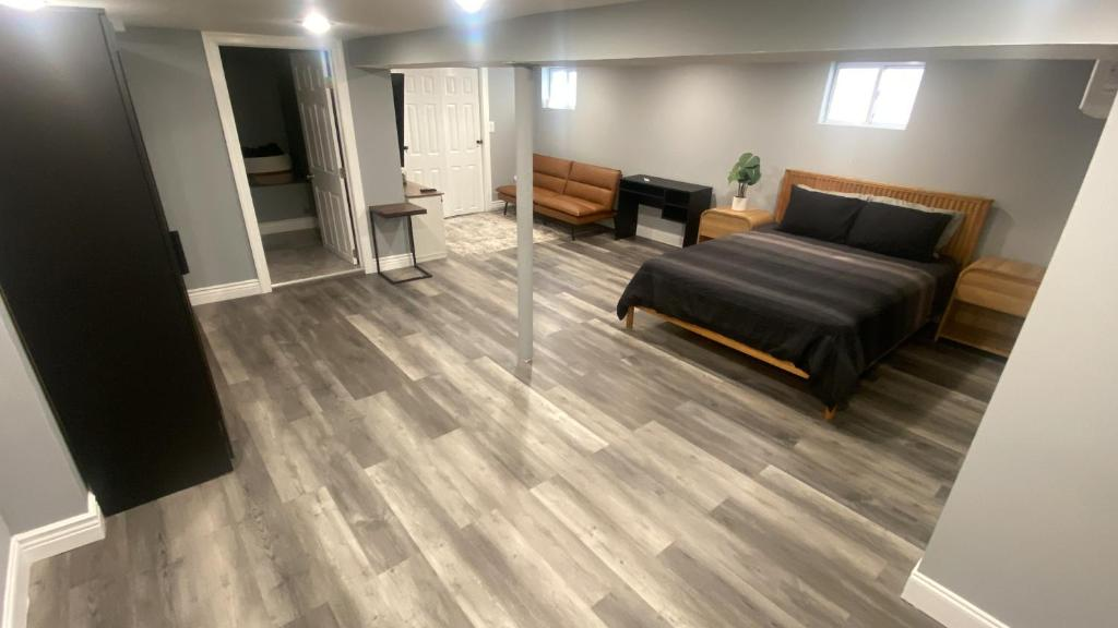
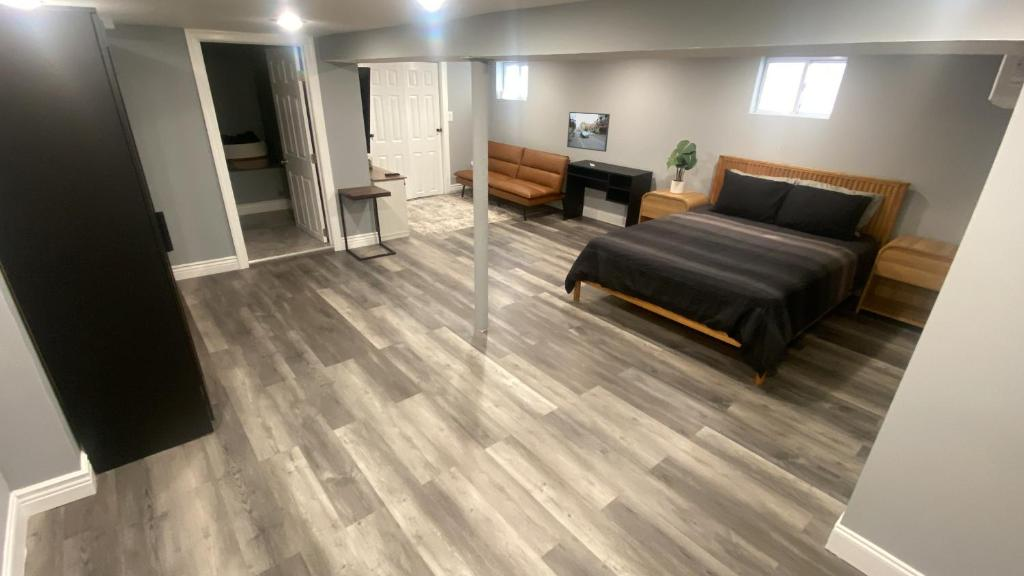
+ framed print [566,111,611,153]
